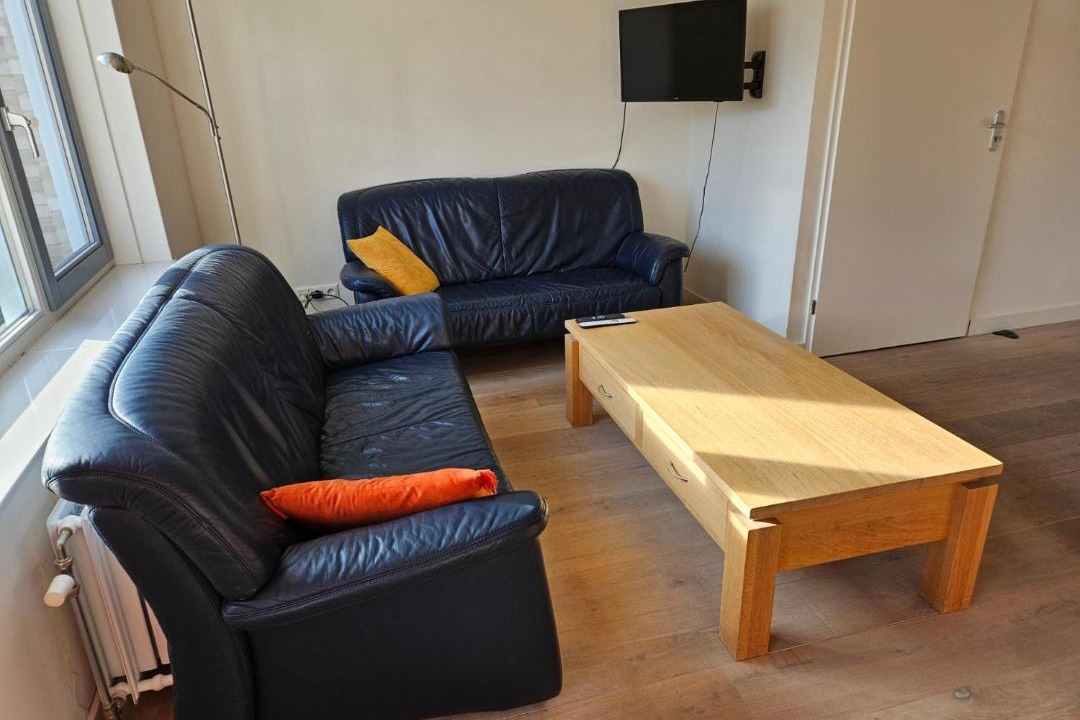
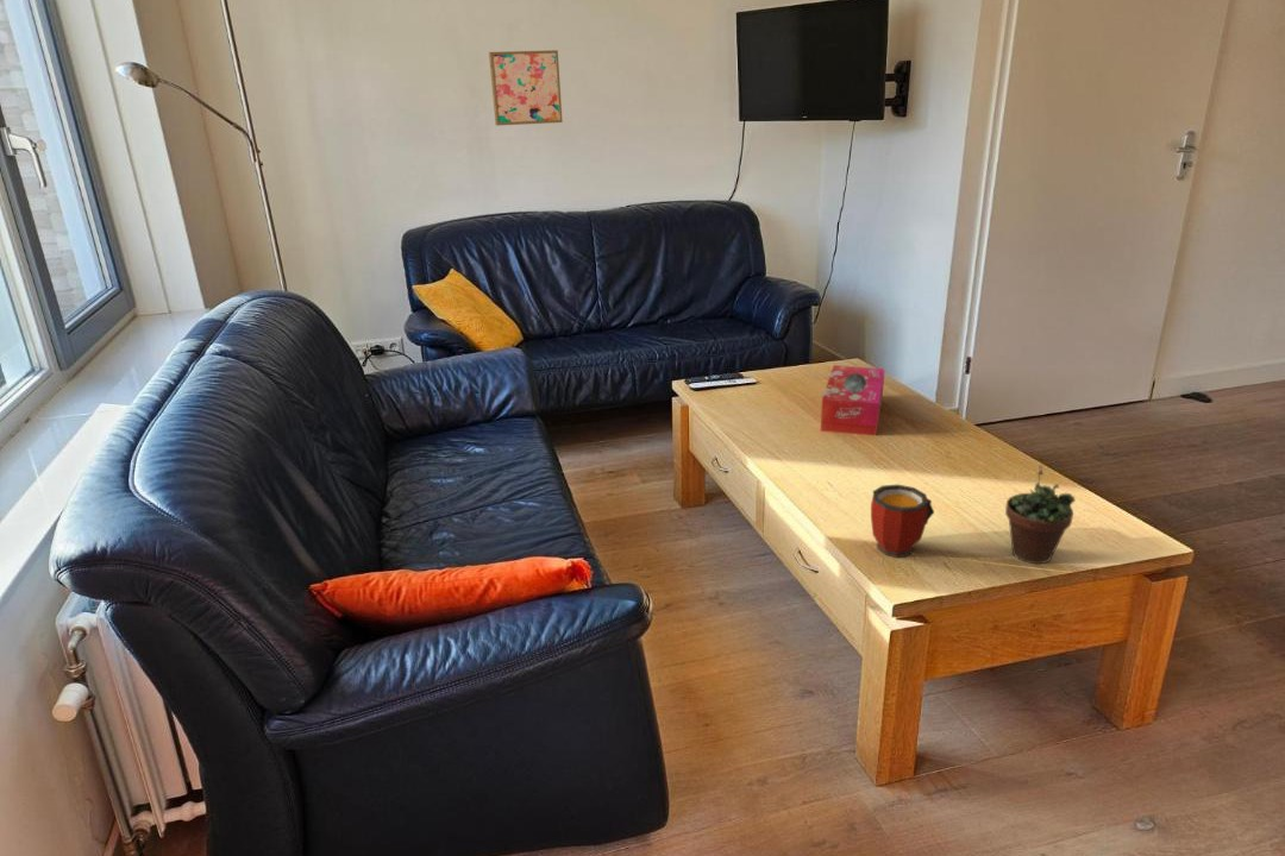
+ mug [870,483,935,559]
+ tissue box [820,364,886,436]
+ wall art [488,49,564,127]
+ succulent plant [1004,464,1077,565]
